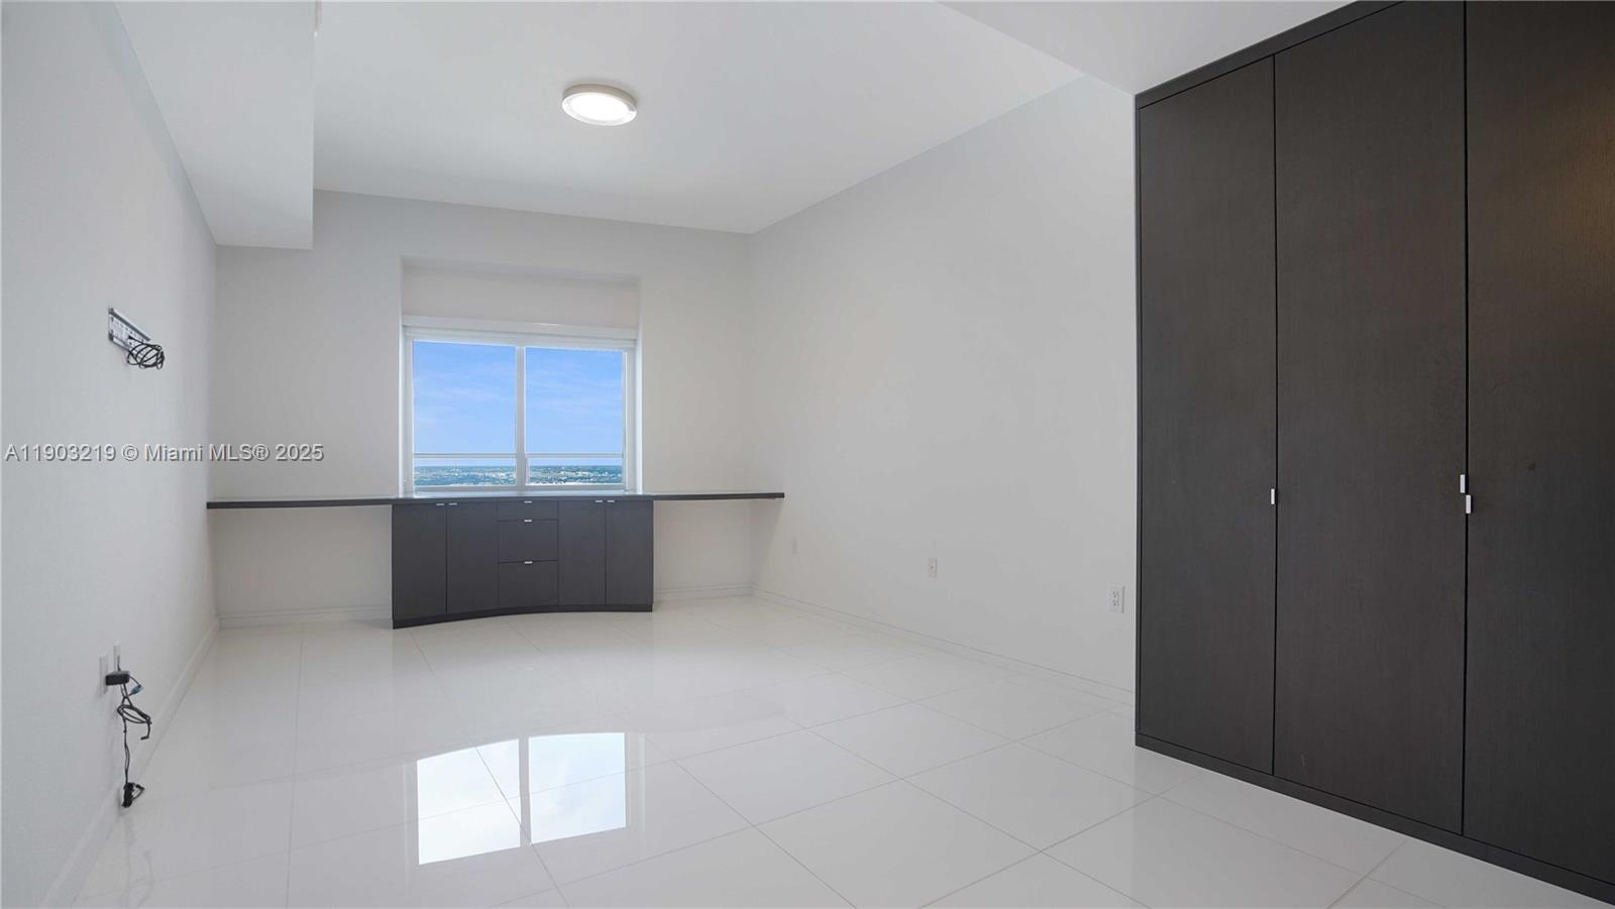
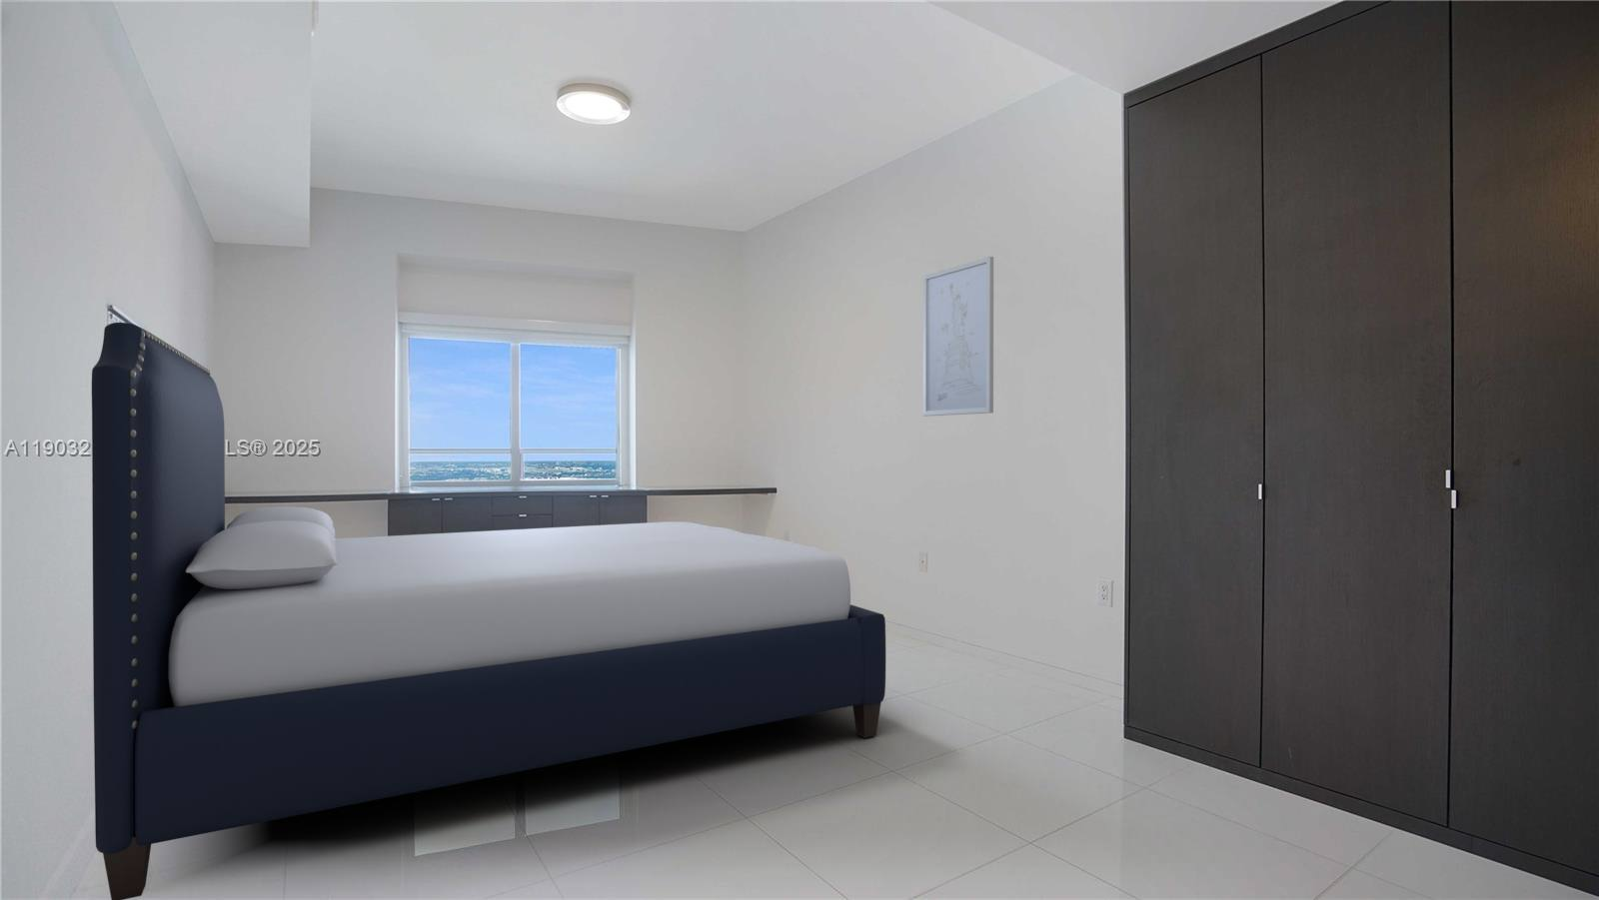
+ bed [91,322,886,900]
+ wall art [923,256,994,417]
